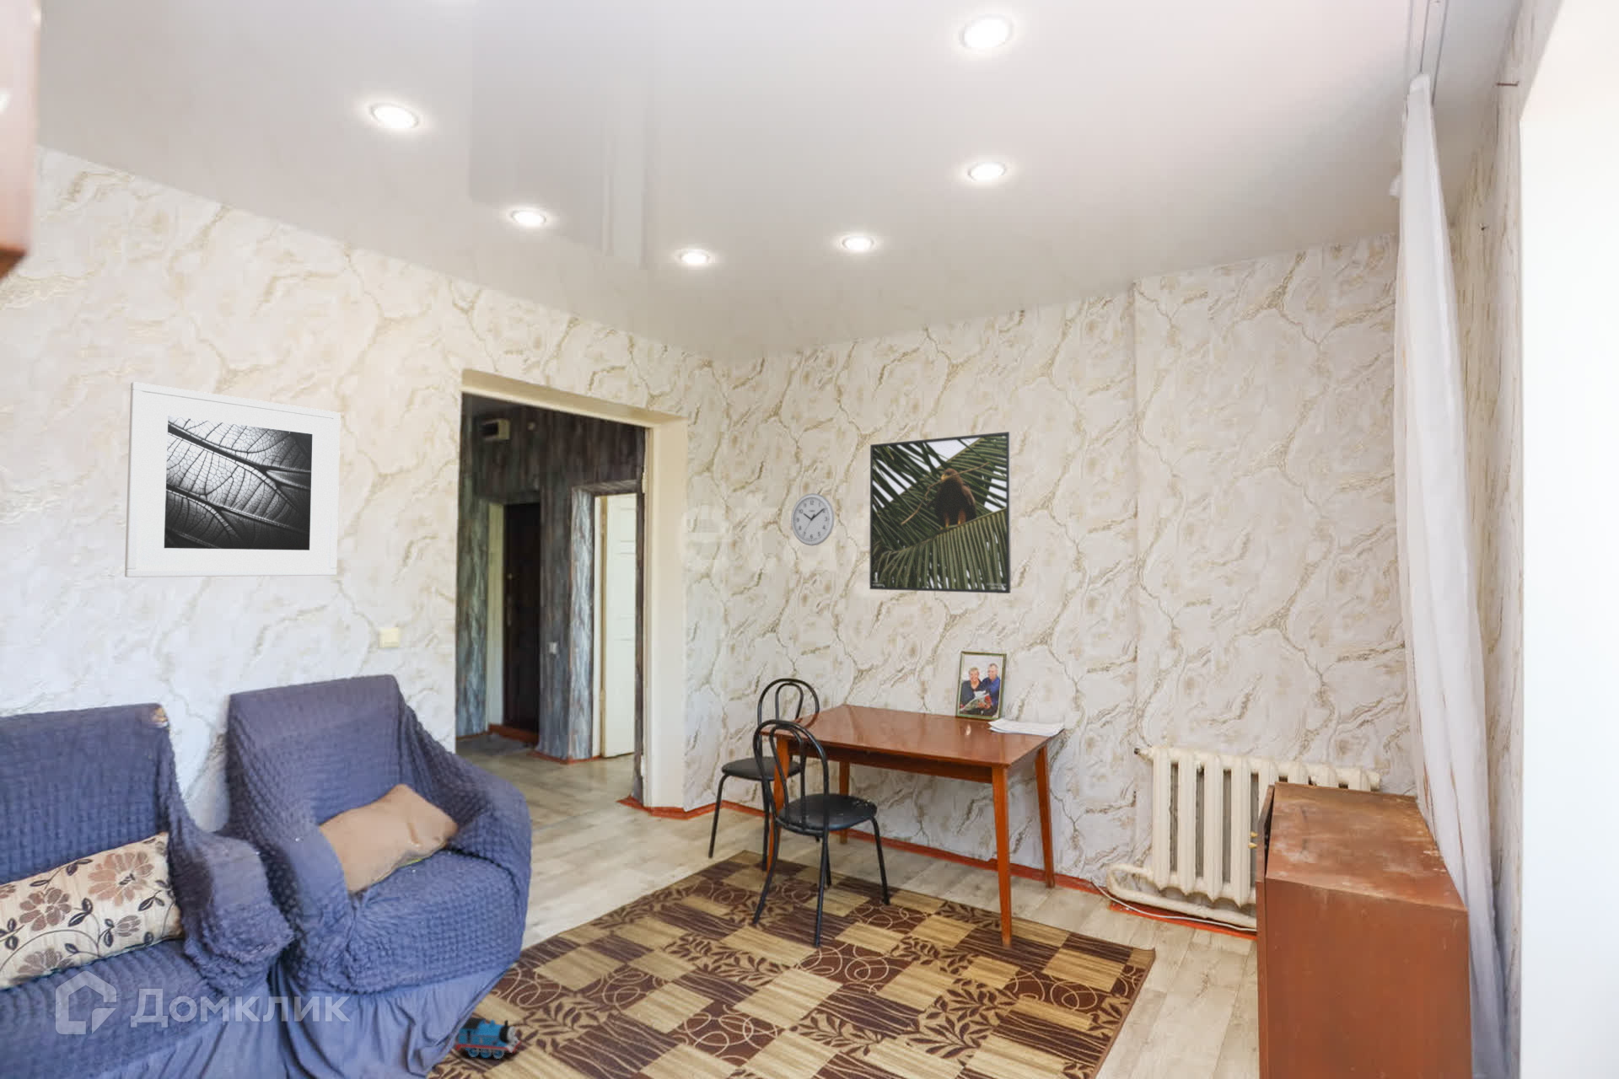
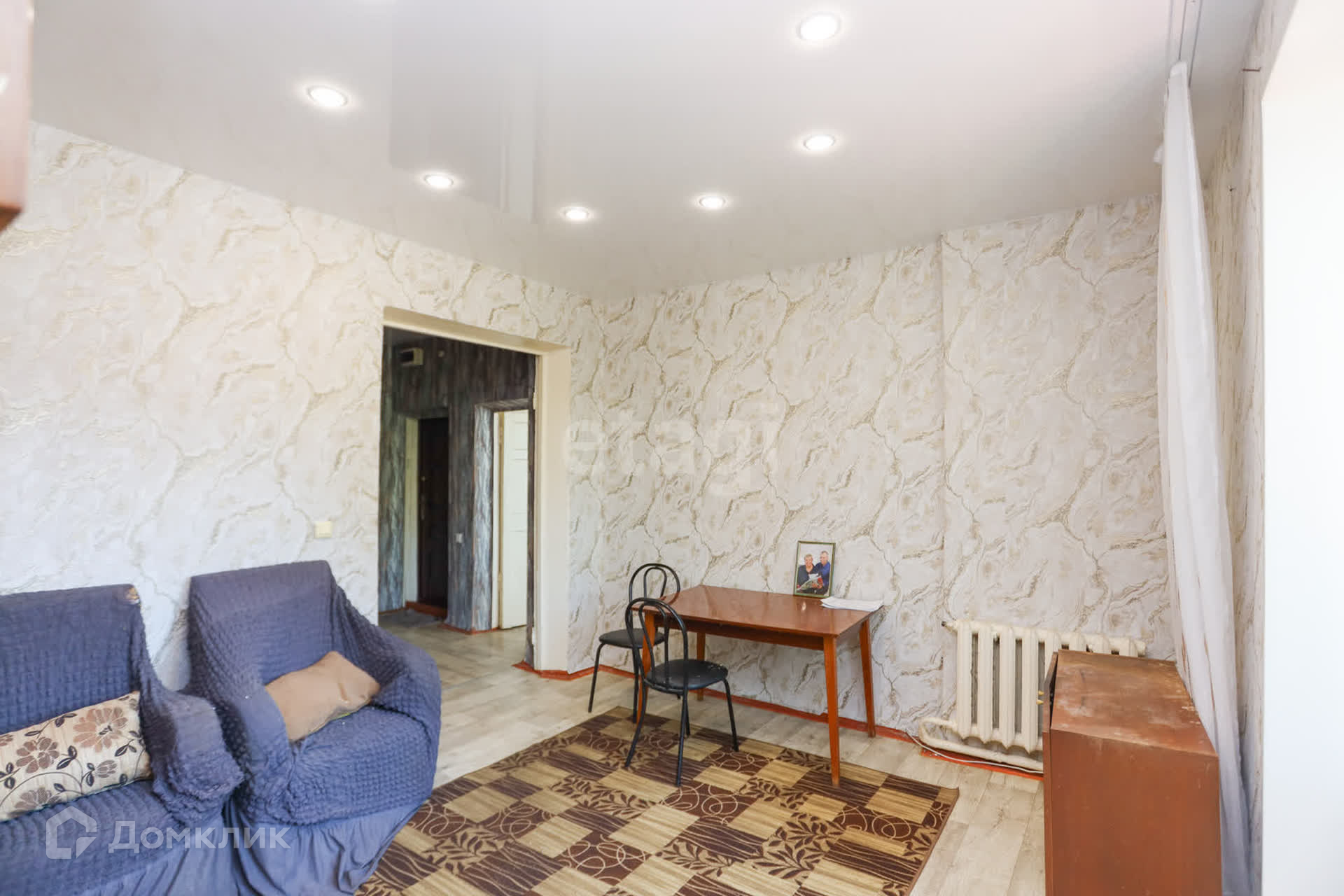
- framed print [869,431,1012,594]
- toy train [455,1016,523,1060]
- wall clock [790,493,836,547]
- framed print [124,381,341,578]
